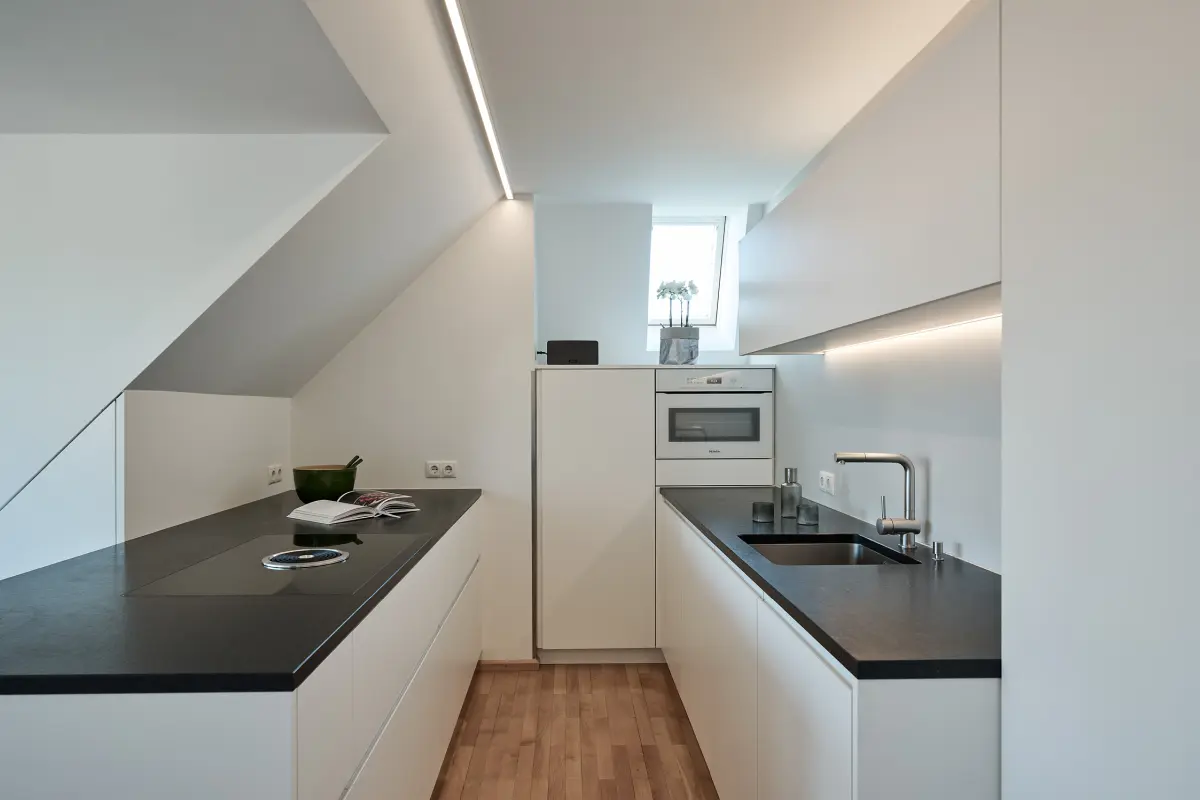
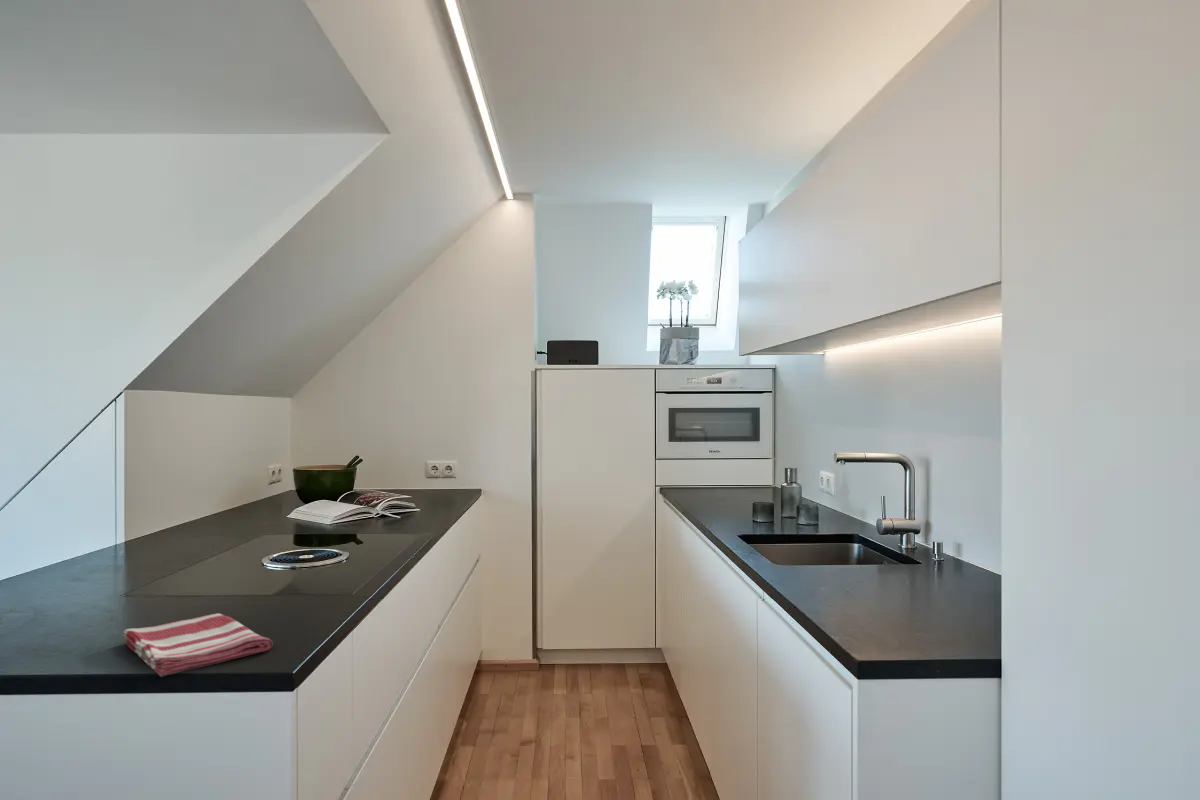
+ dish towel [121,612,274,678]
